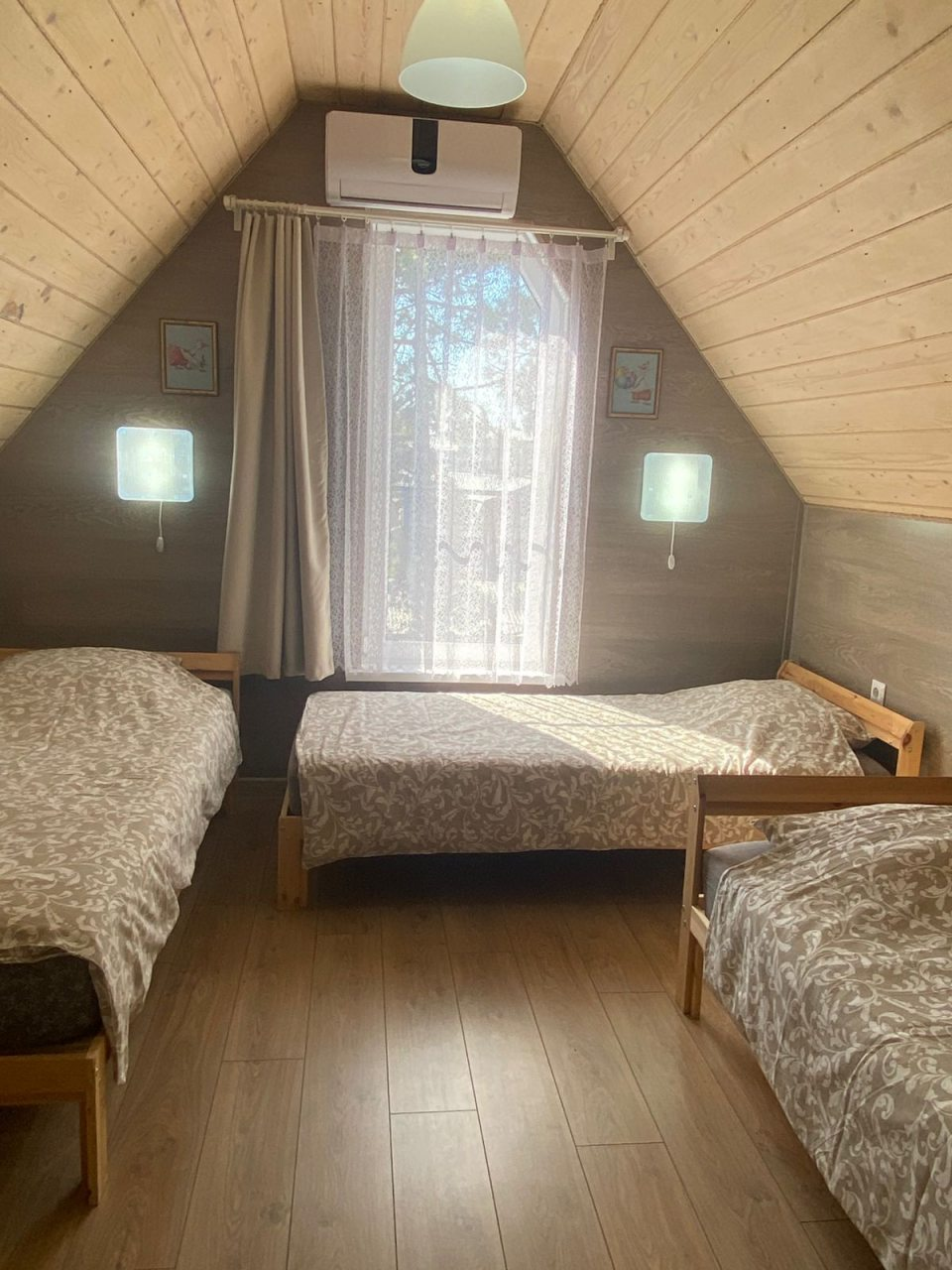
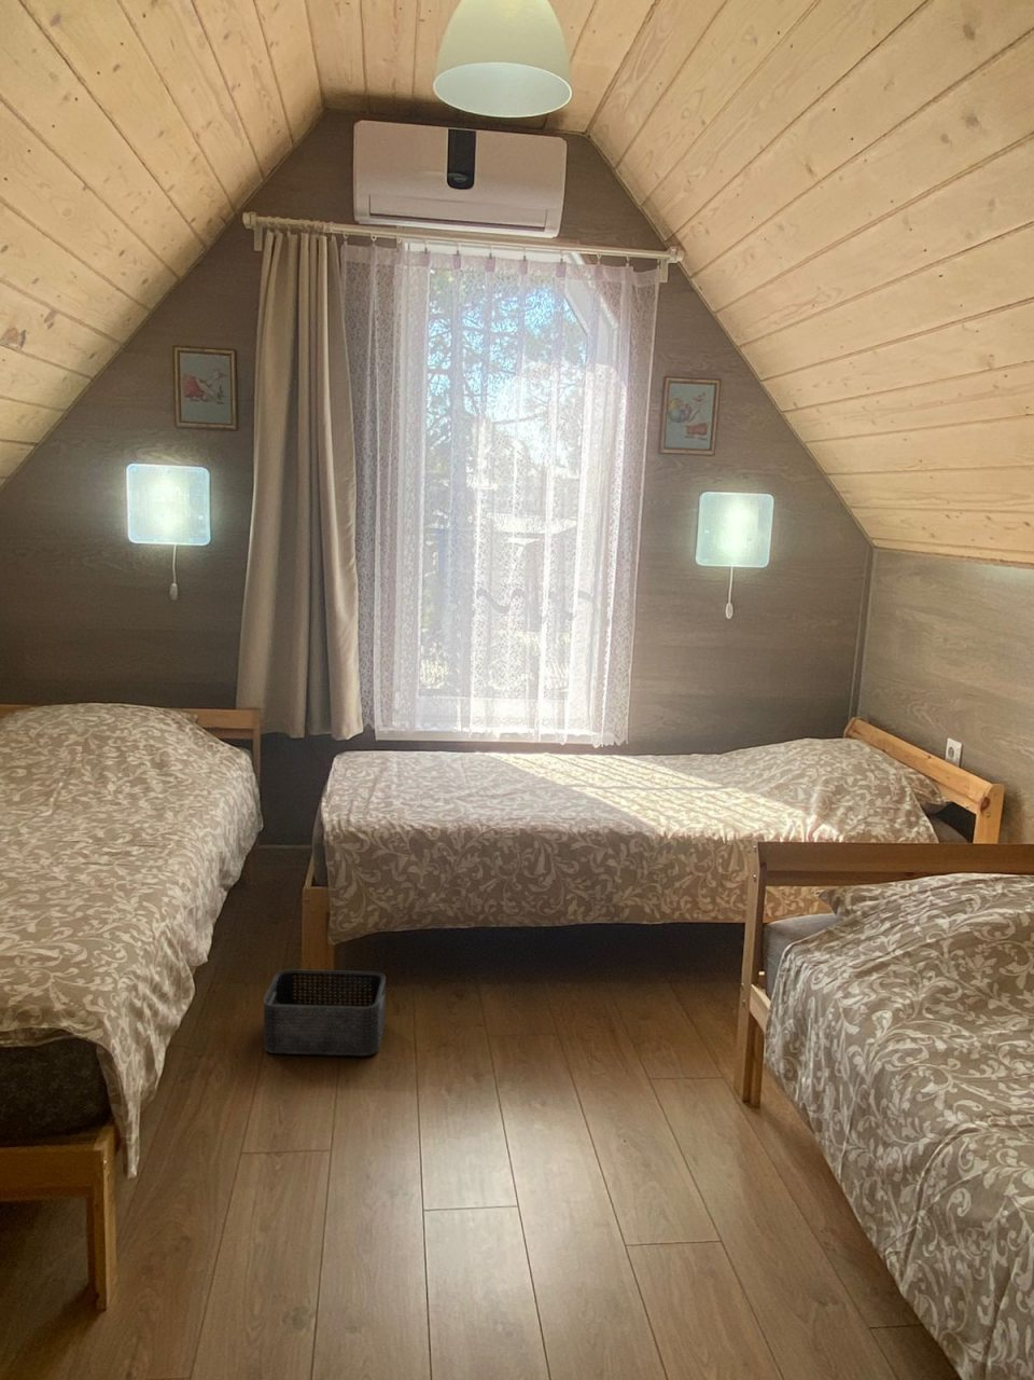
+ storage bin [263,968,387,1056]
